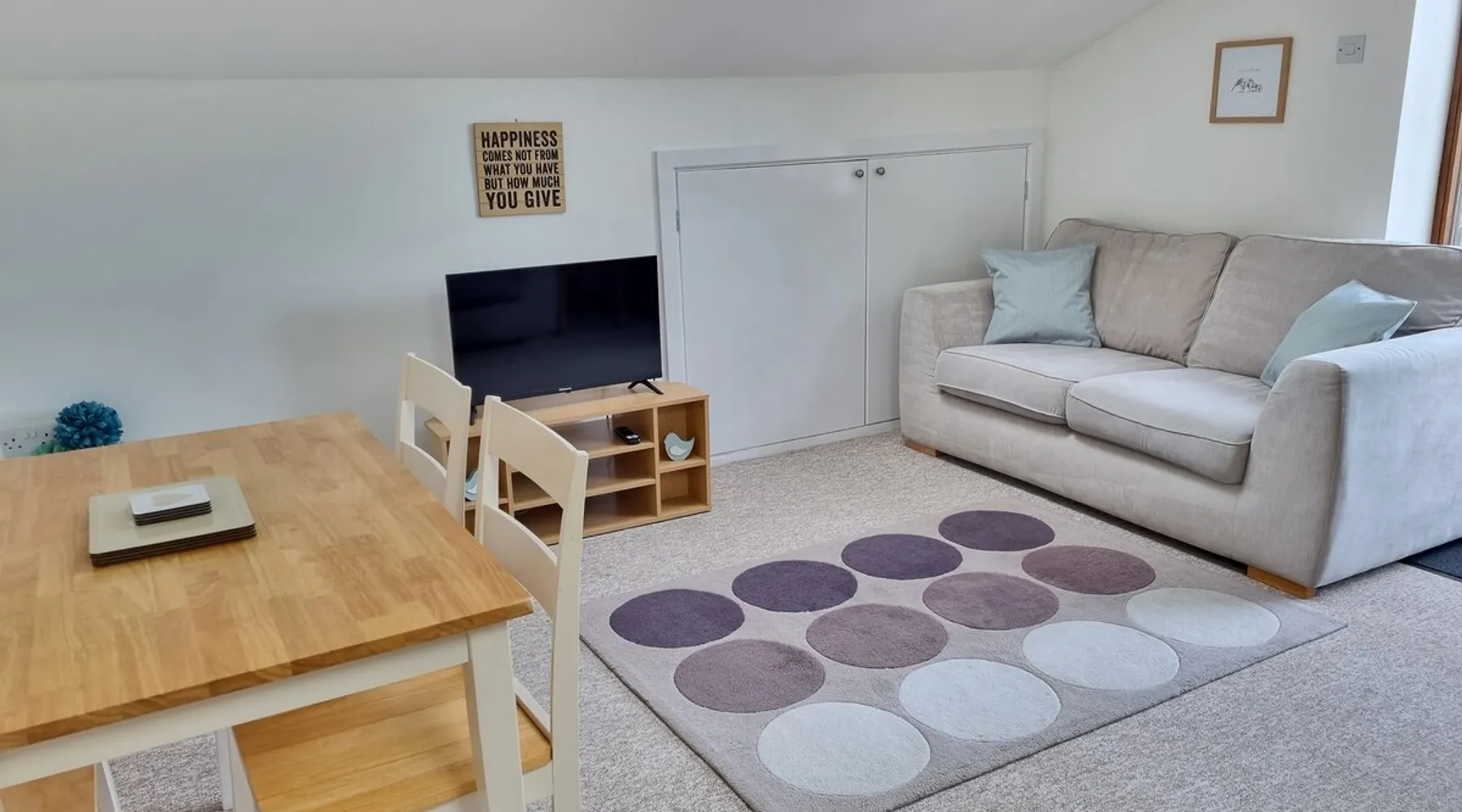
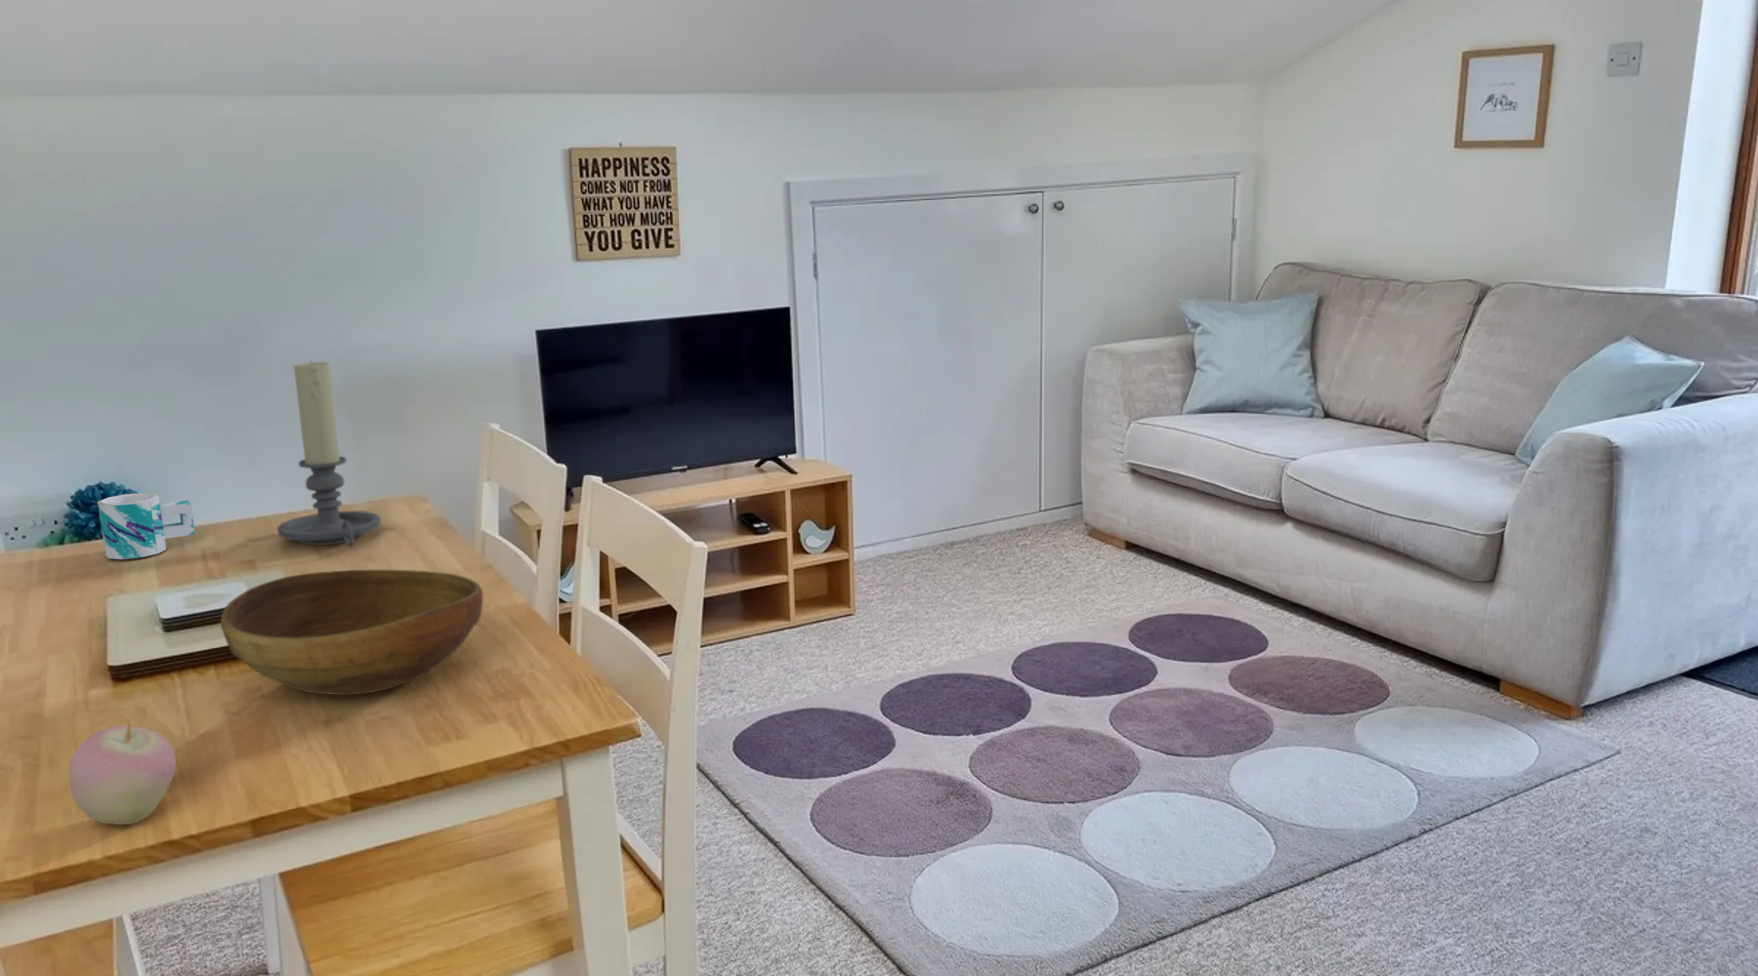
+ mug [96,492,195,560]
+ bowl [220,569,485,696]
+ candle holder [277,358,382,548]
+ apple [69,719,177,826]
